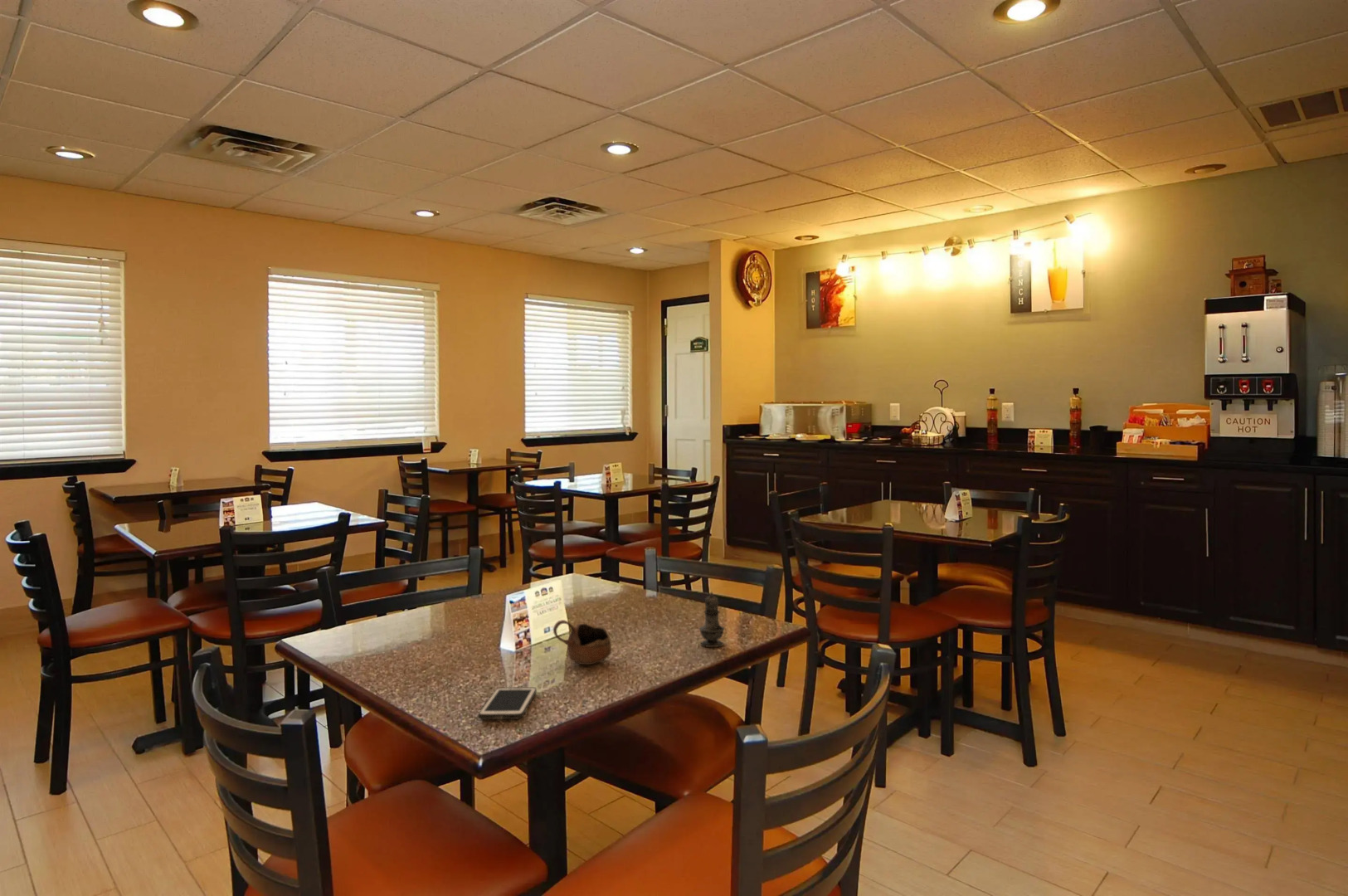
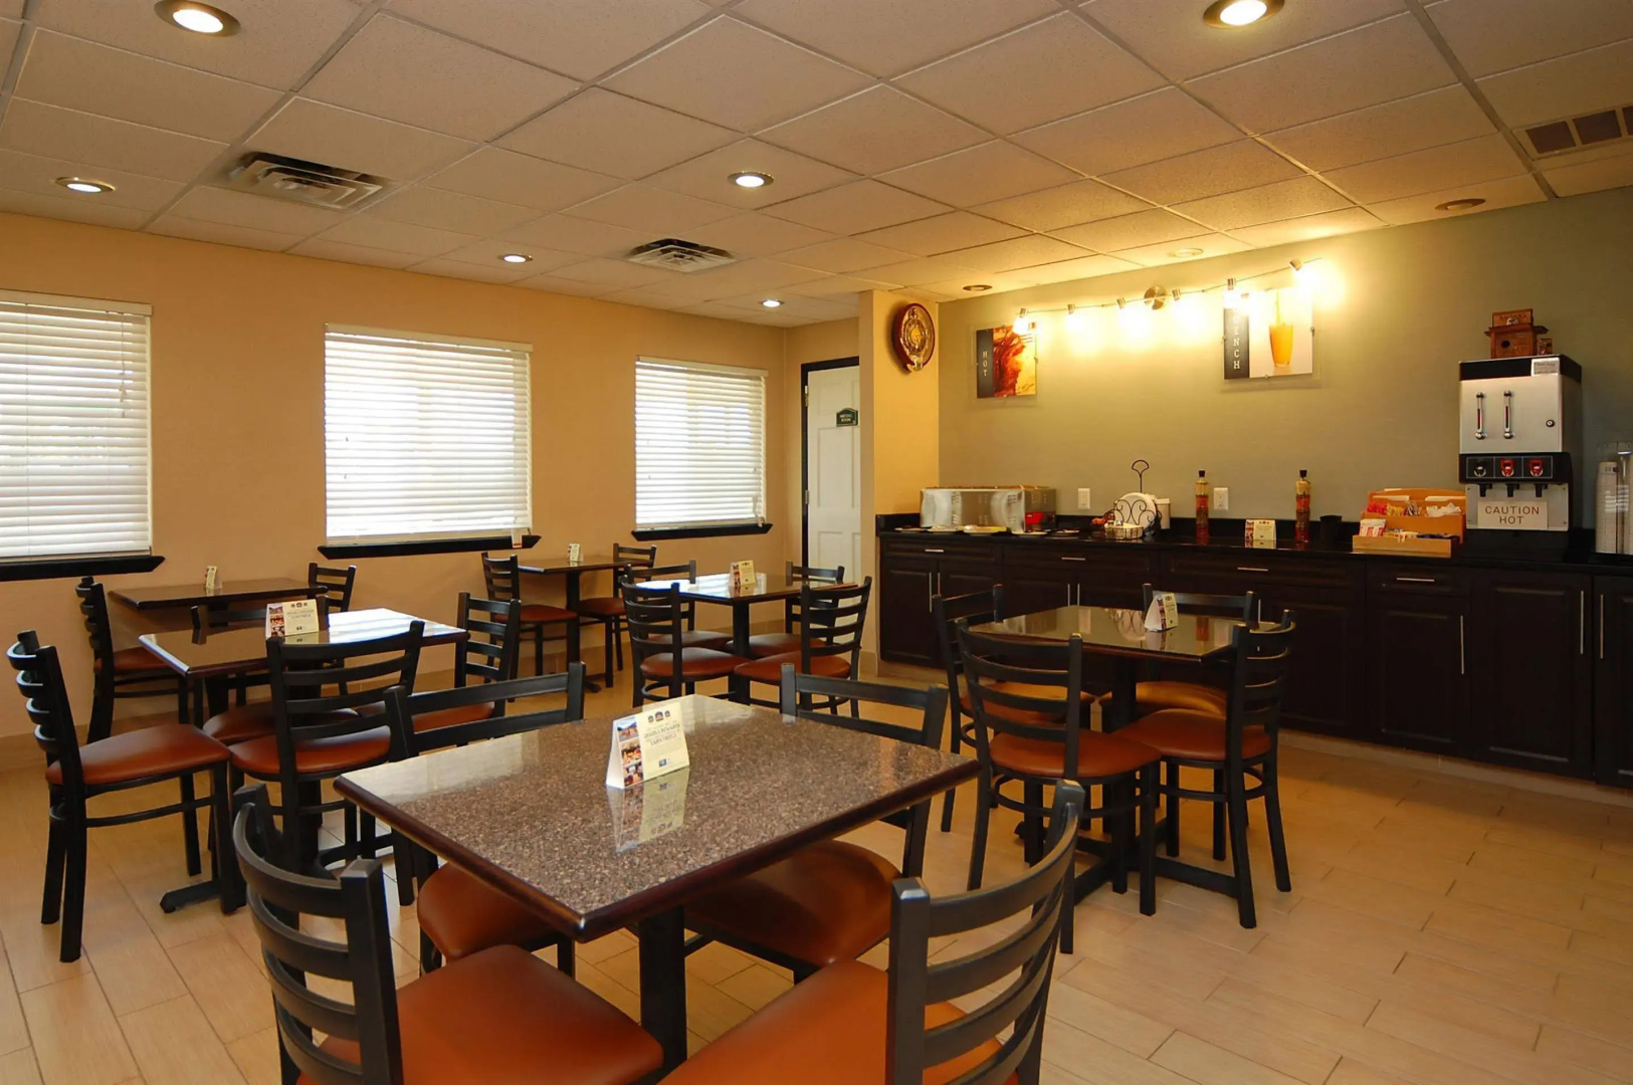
- cell phone [478,686,538,720]
- salt shaker [698,591,726,648]
- cup [552,619,612,665]
